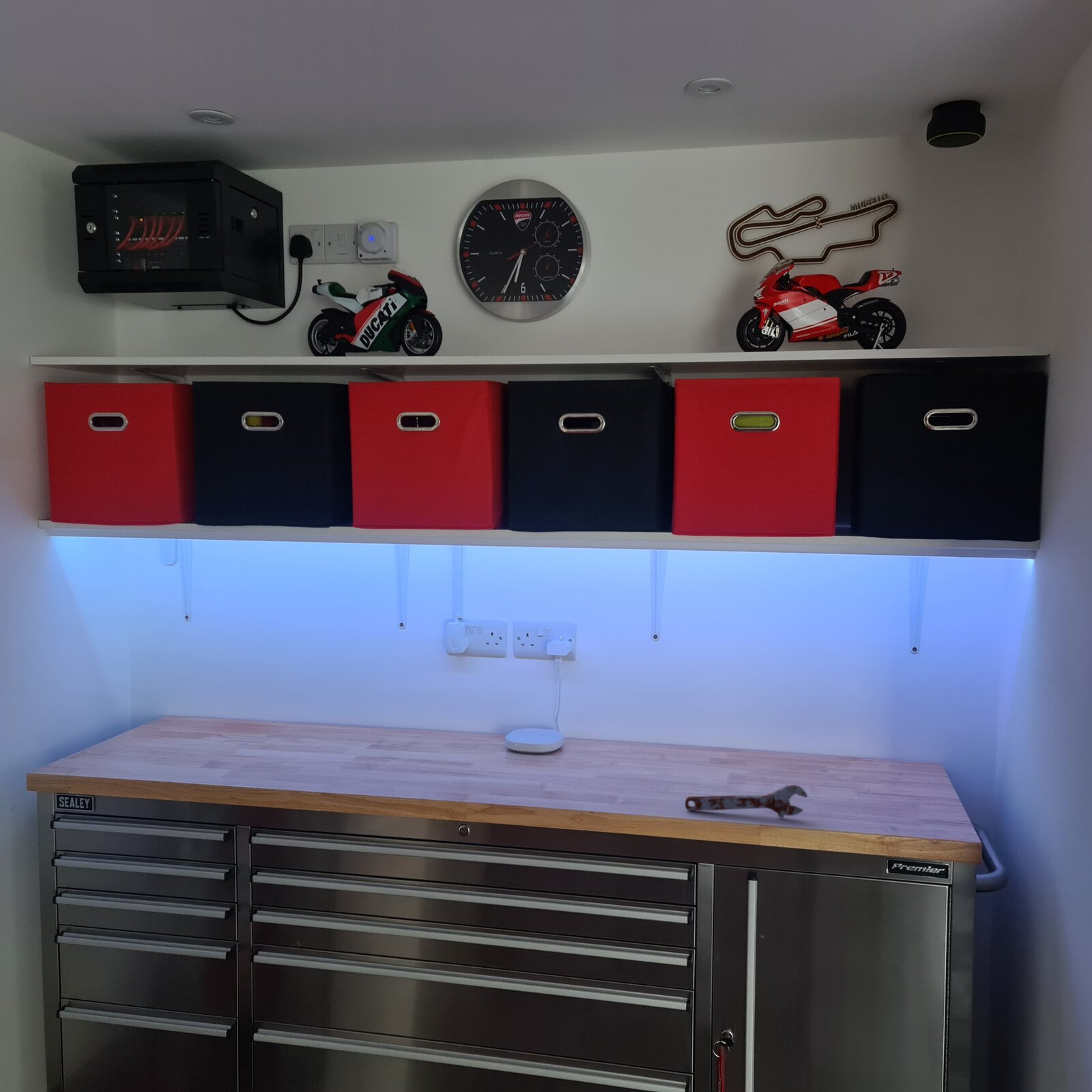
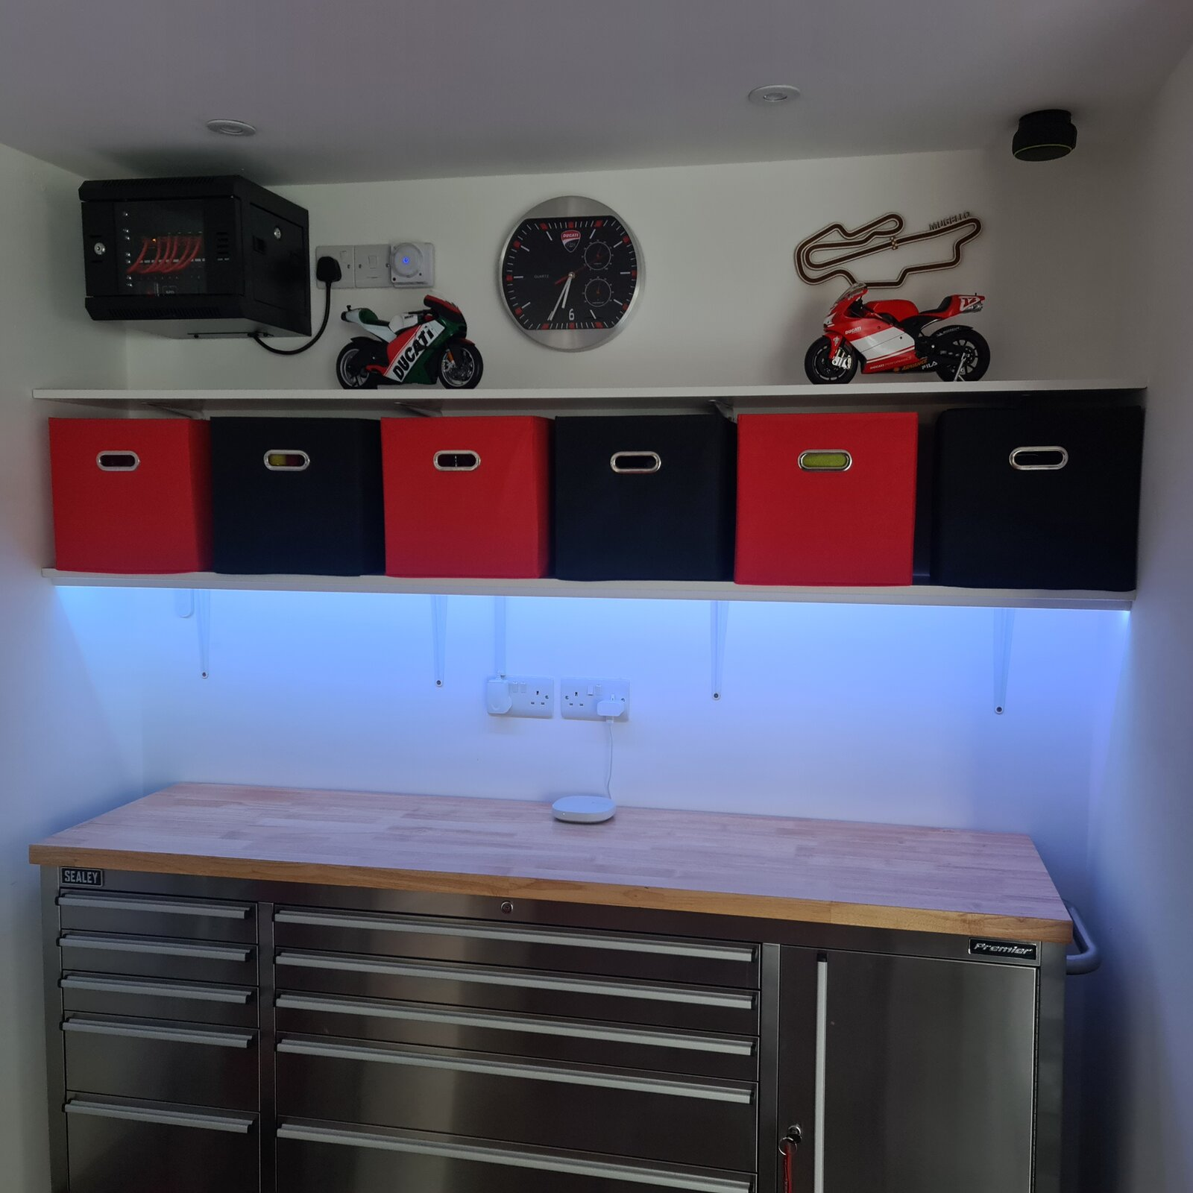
- adjustable wrench [685,784,808,818]
